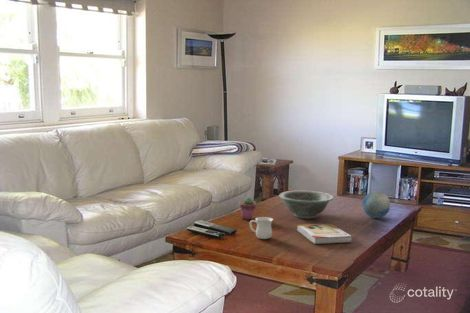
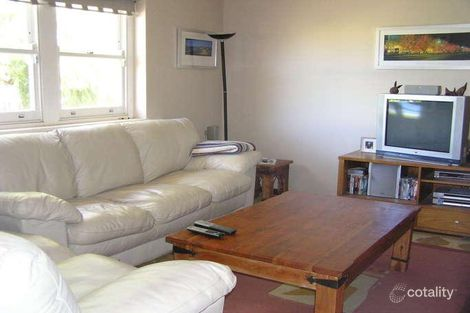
- mug [249,216,274,240]
- decorative ball [361,190,391,219]
- book [296,223,353,245]
- decorative bowl [278,190,335,220]
- potted succulent [238,196,257,221]
